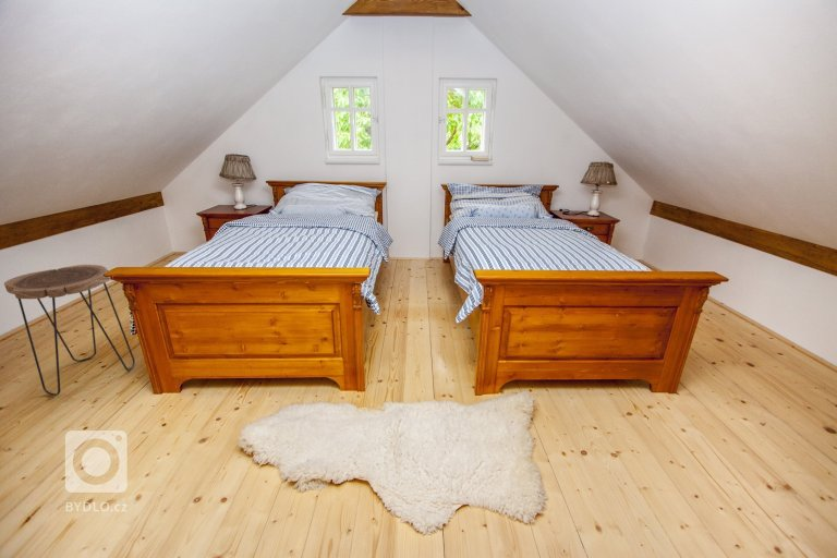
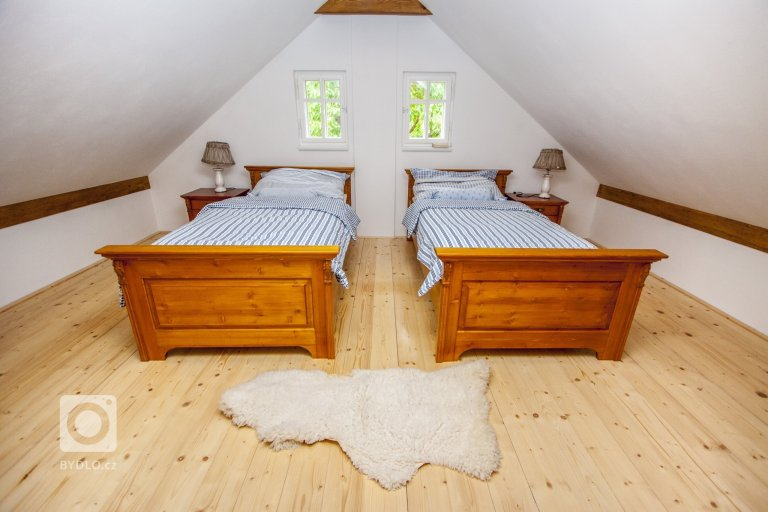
- side table [3,264,136,397]
